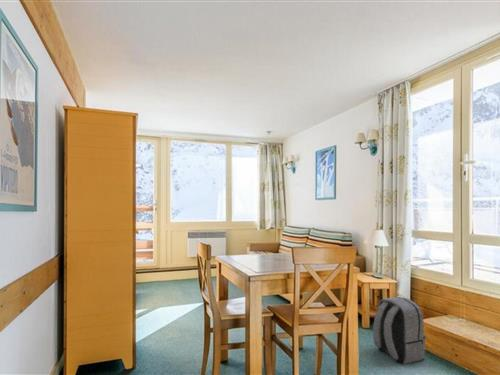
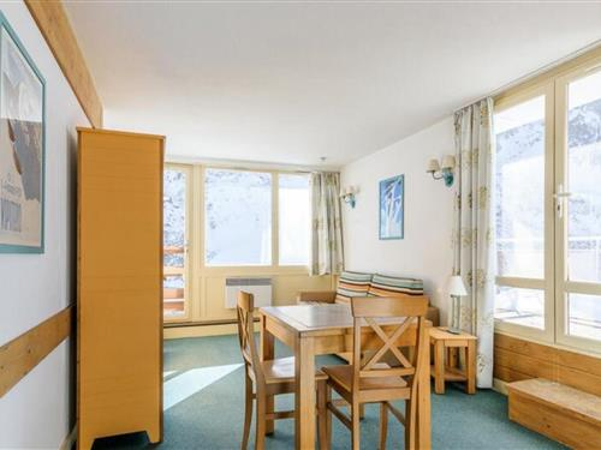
- backpack [372,296,427,365]
